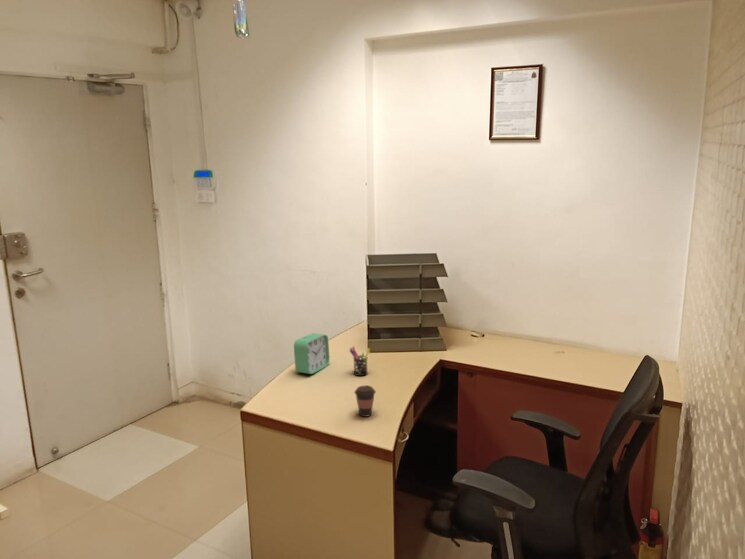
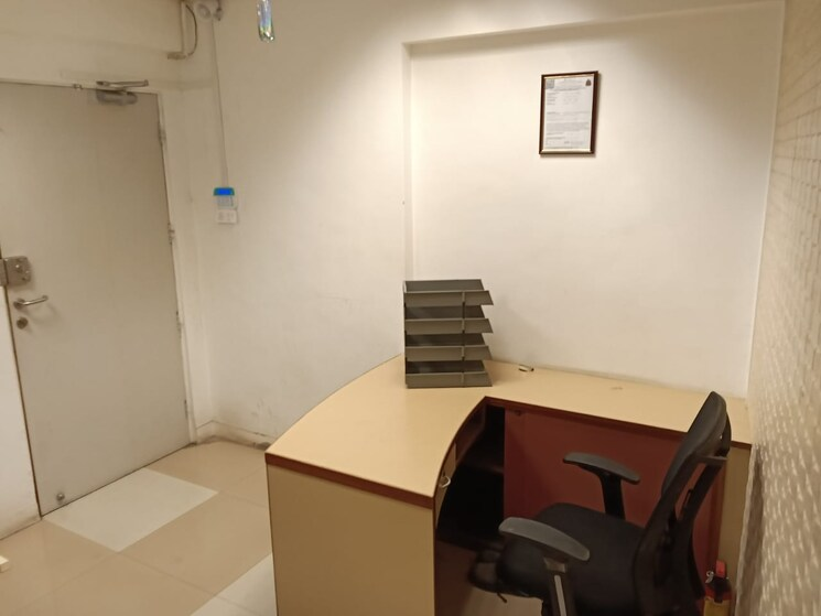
- pen holder [349,345,371,377]
- coffee cup [353,385,377,418]
- alarm clock [293,332,331,375]
